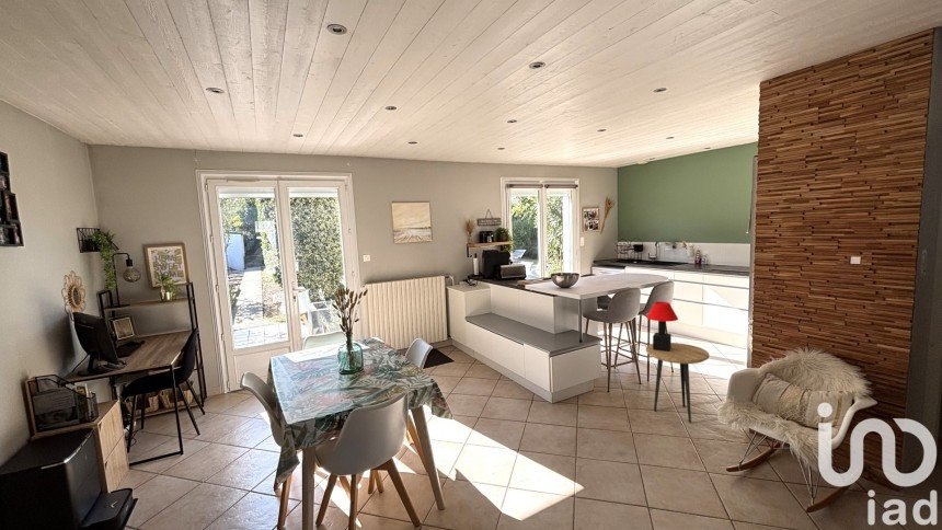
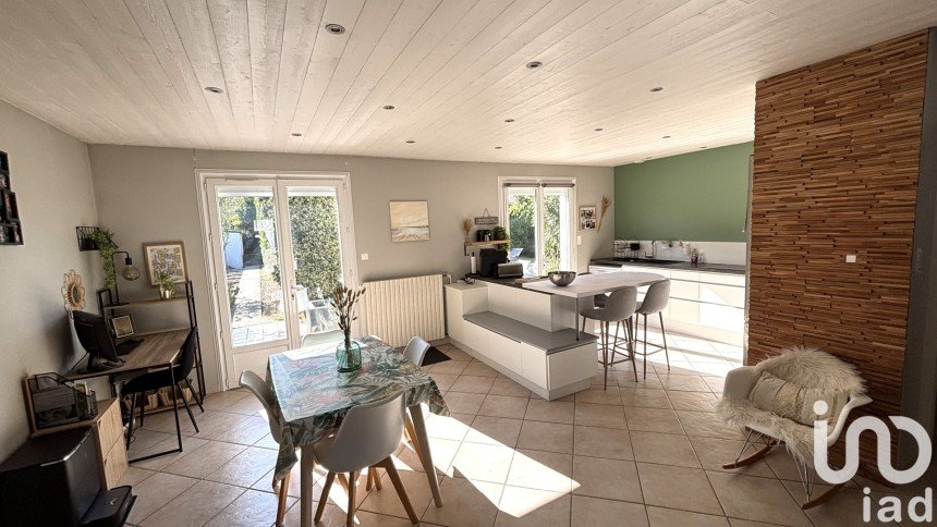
- side table [645,342,711,424]
- table lamp [645,301,679,352]
